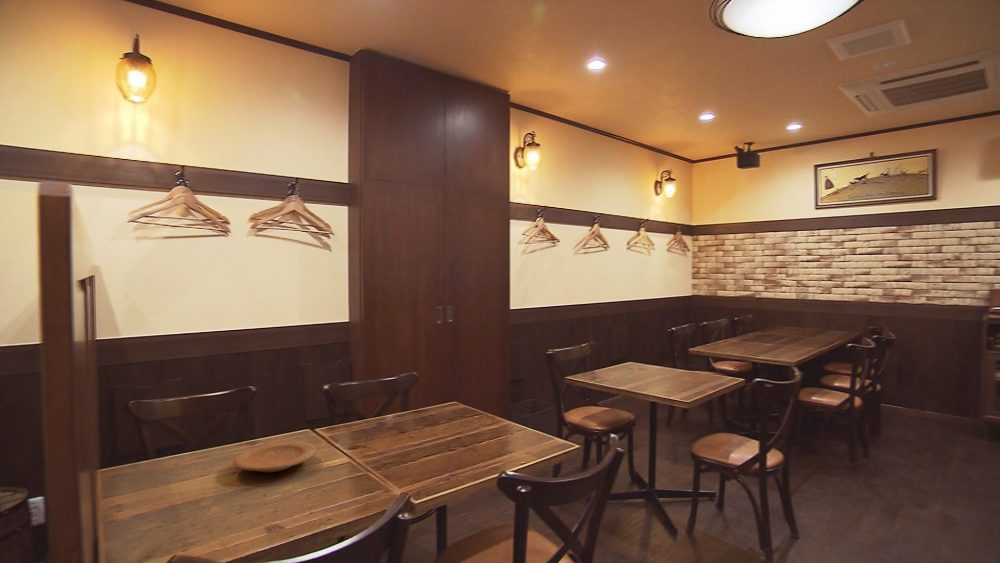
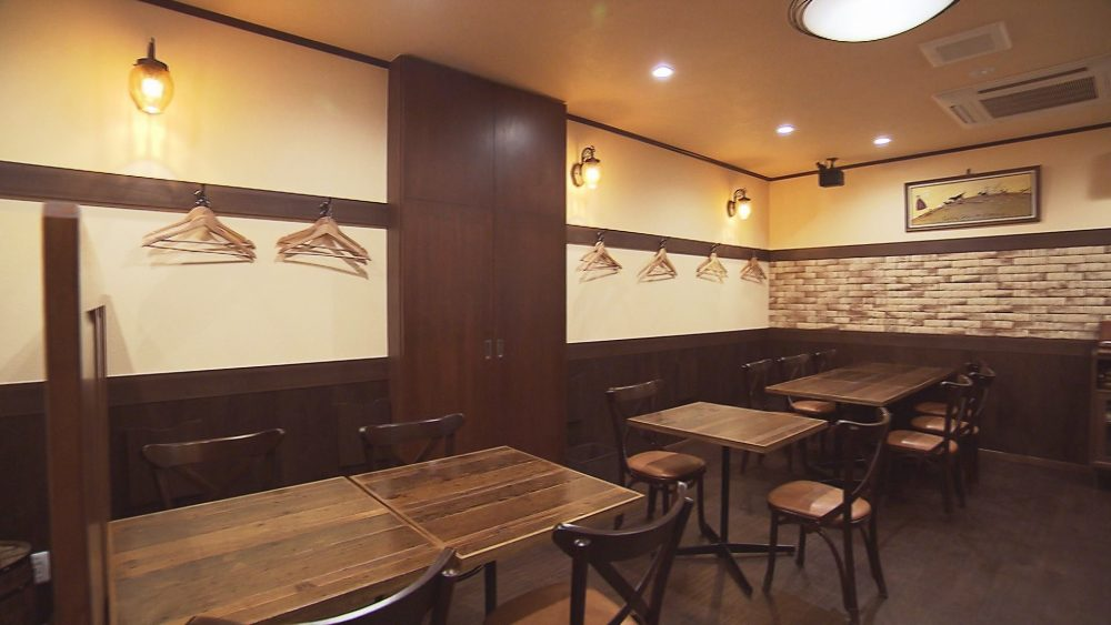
- plate [232,441,317,473]
